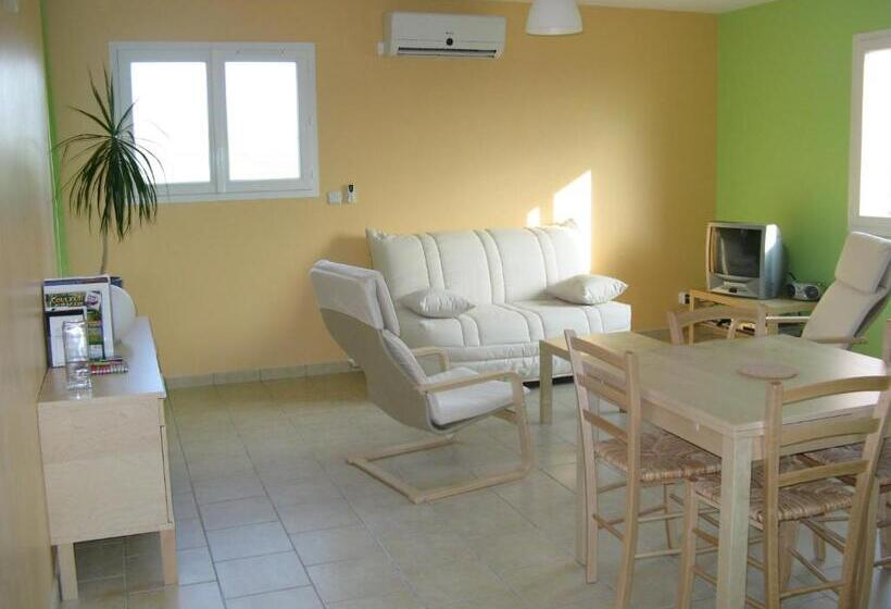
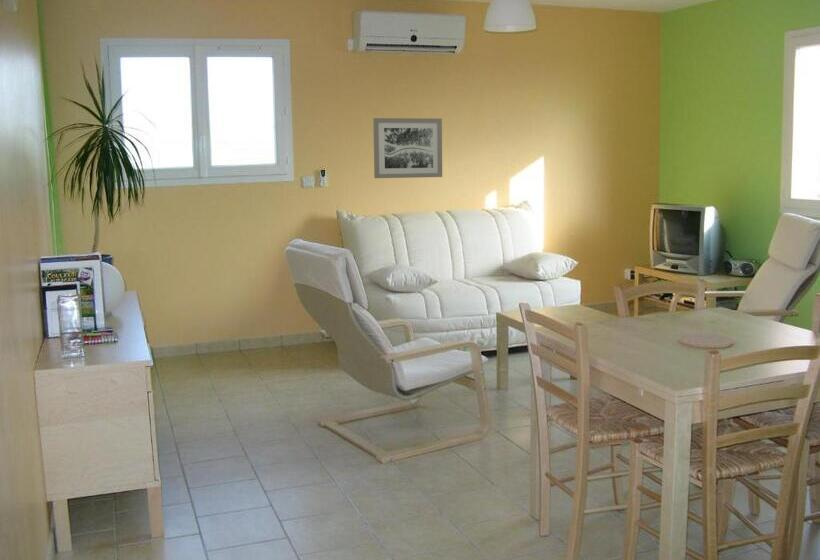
+ wall art [372,117,443,179]
